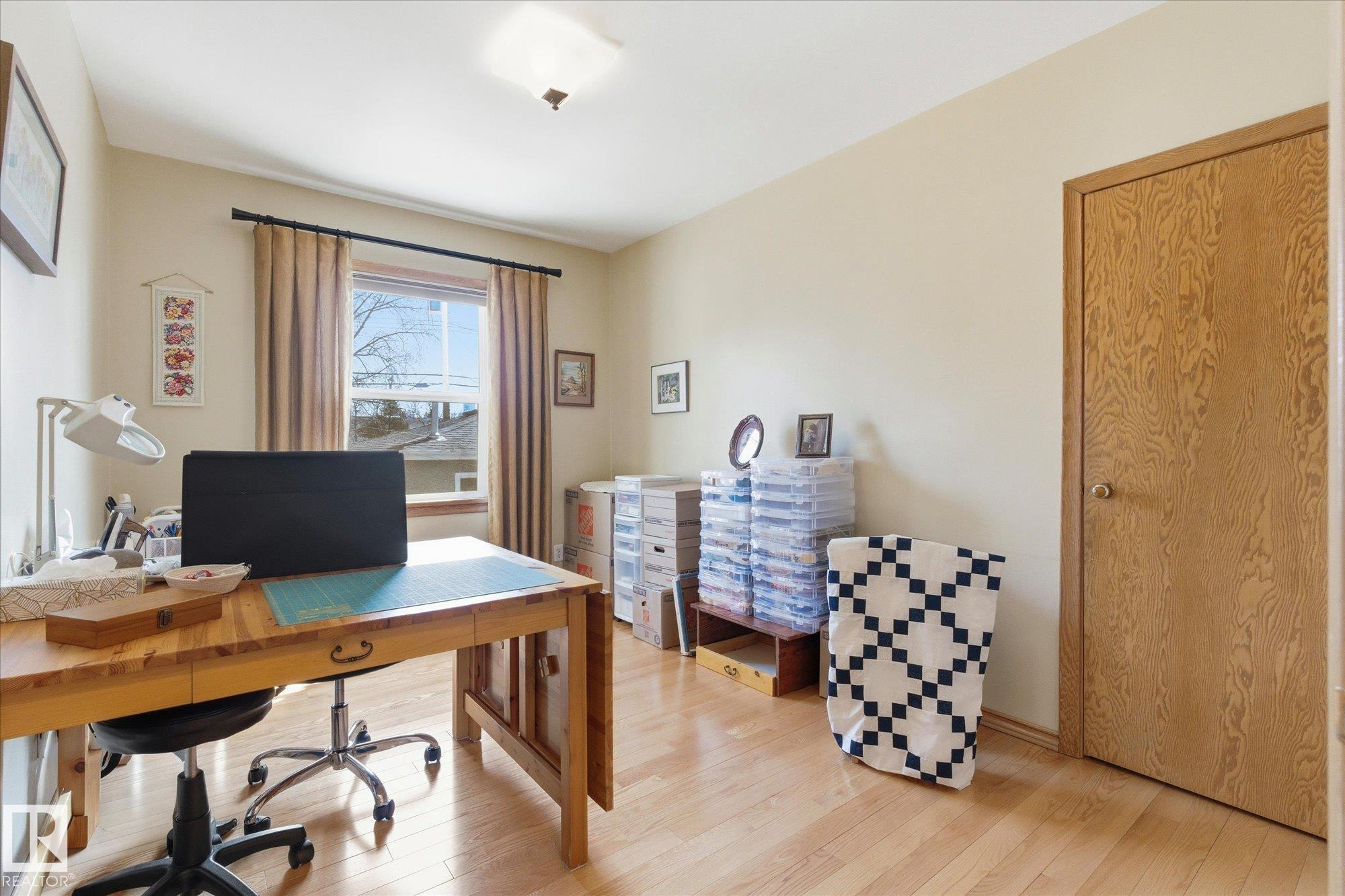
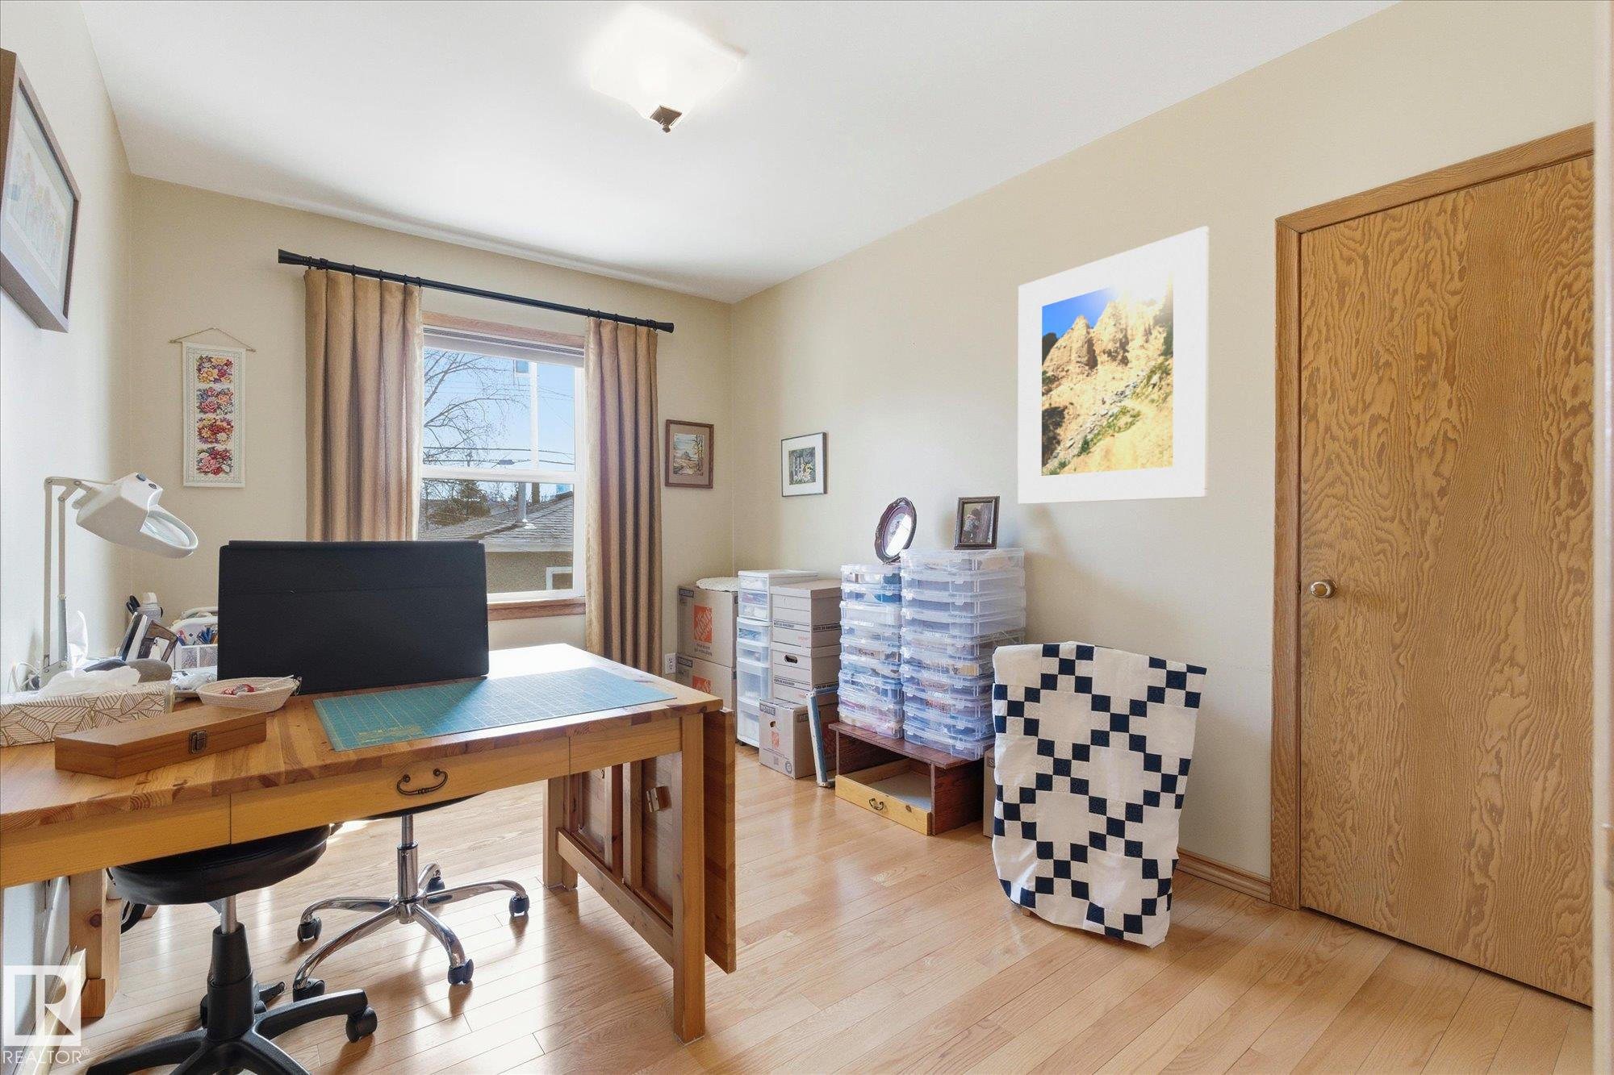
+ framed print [1016,226,1210,505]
